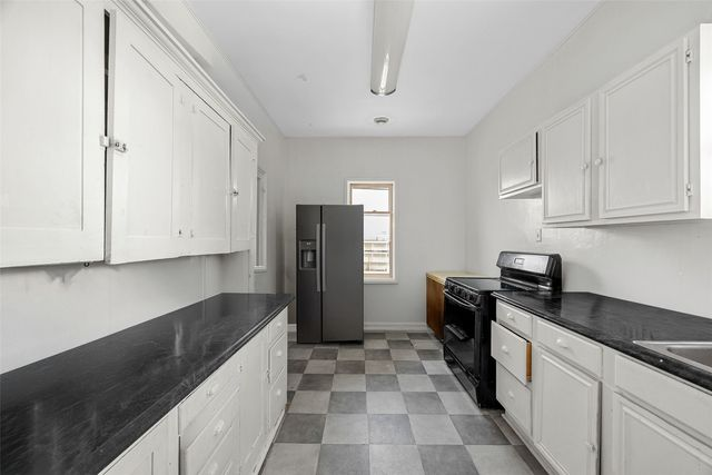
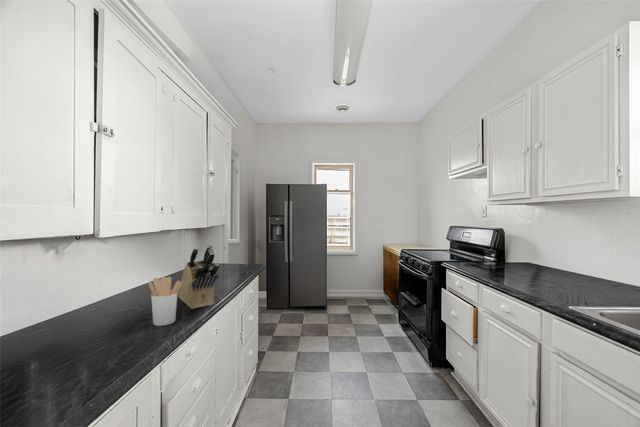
+ knife block [177,244,220,310]
+ utensil holder [148,276,182,327]
